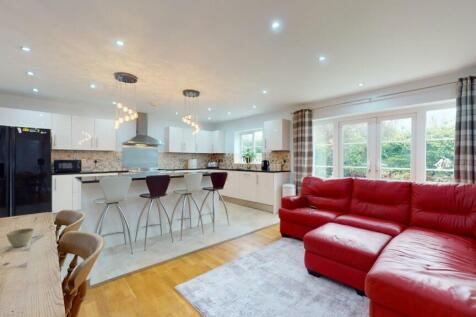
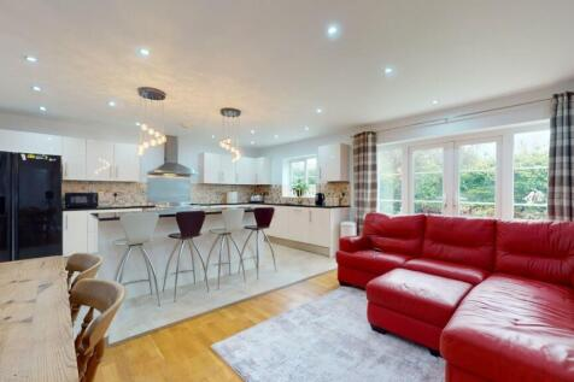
- flower pot [5,227,35,248]
